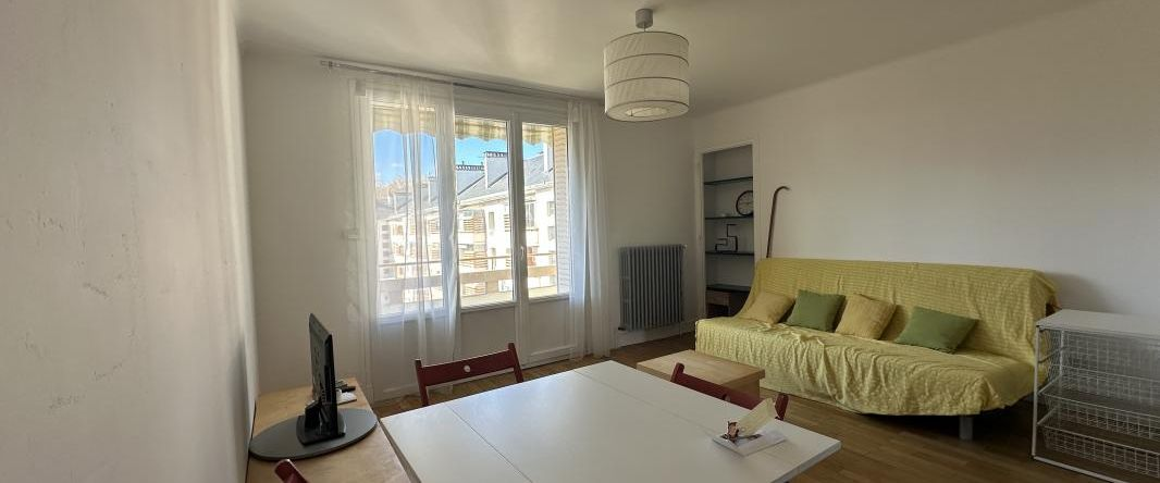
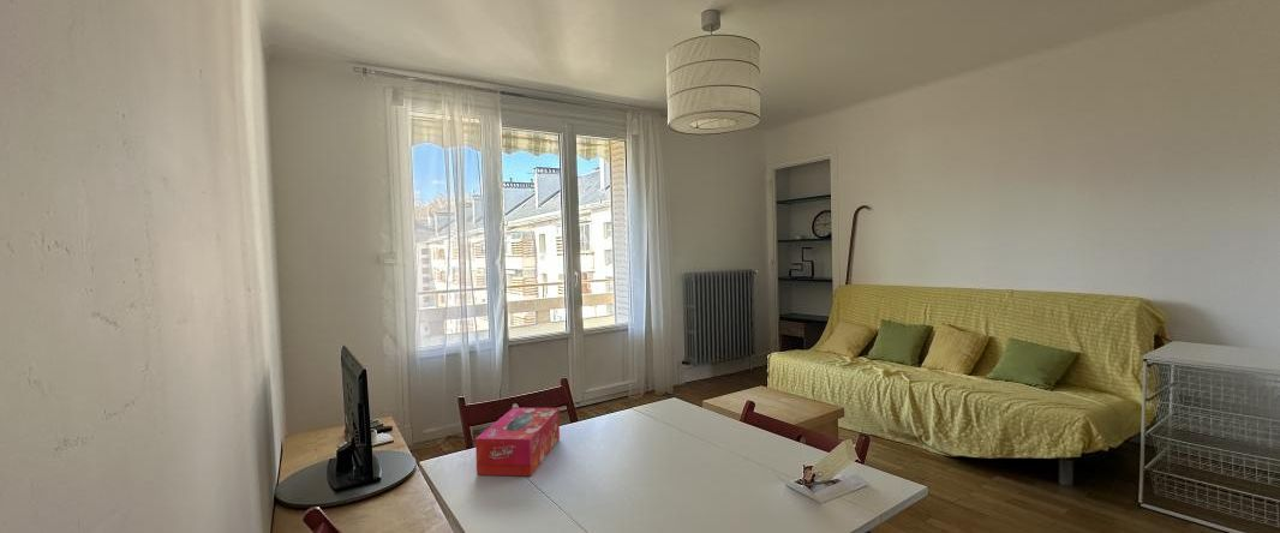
+ tissue box [474,407,561,478]
